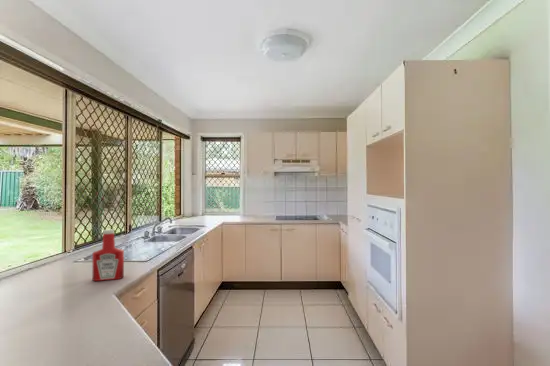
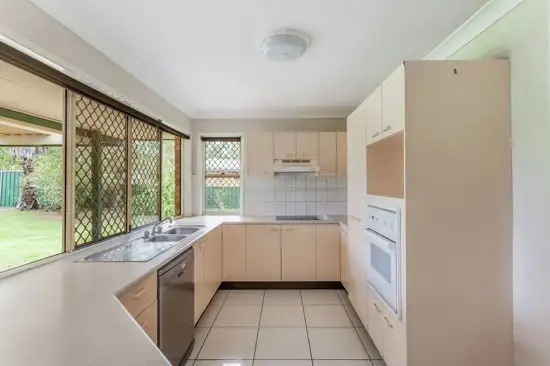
- soap bottle [92,228,125,282]
